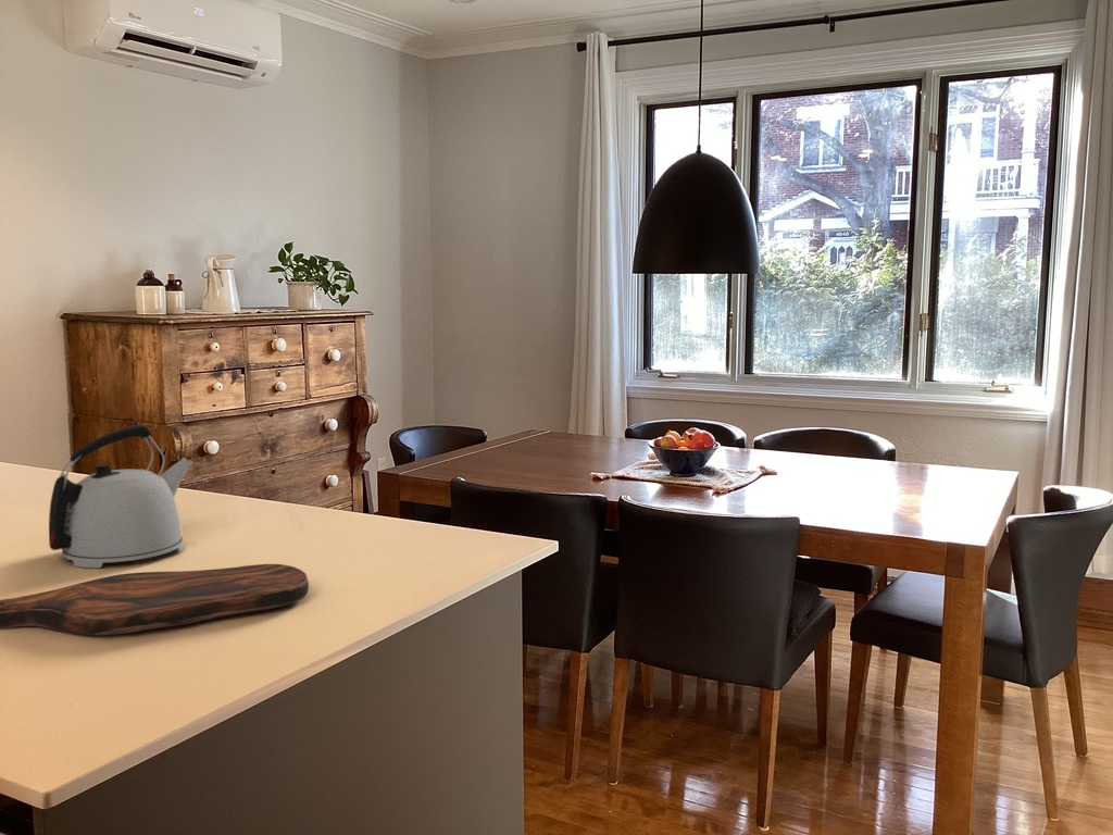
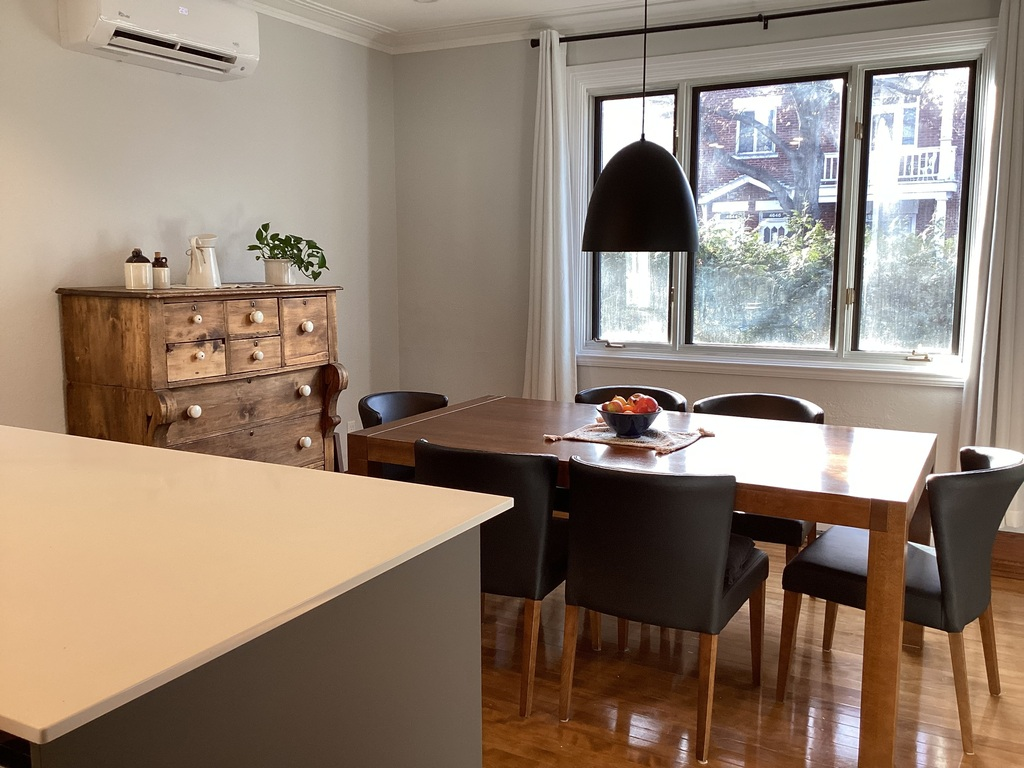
- kettle [48,424,193,569]
- cutting board [0,563,310,636]
